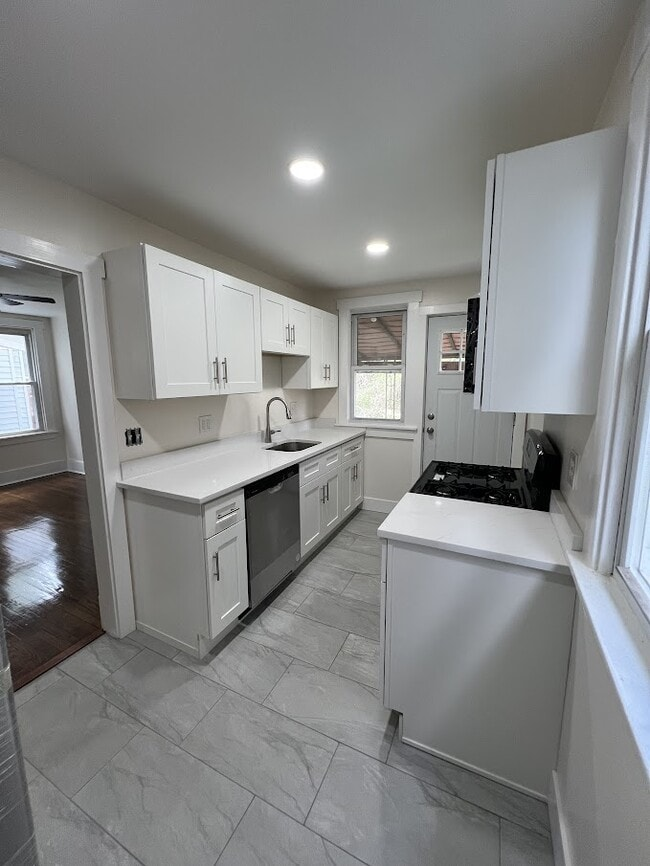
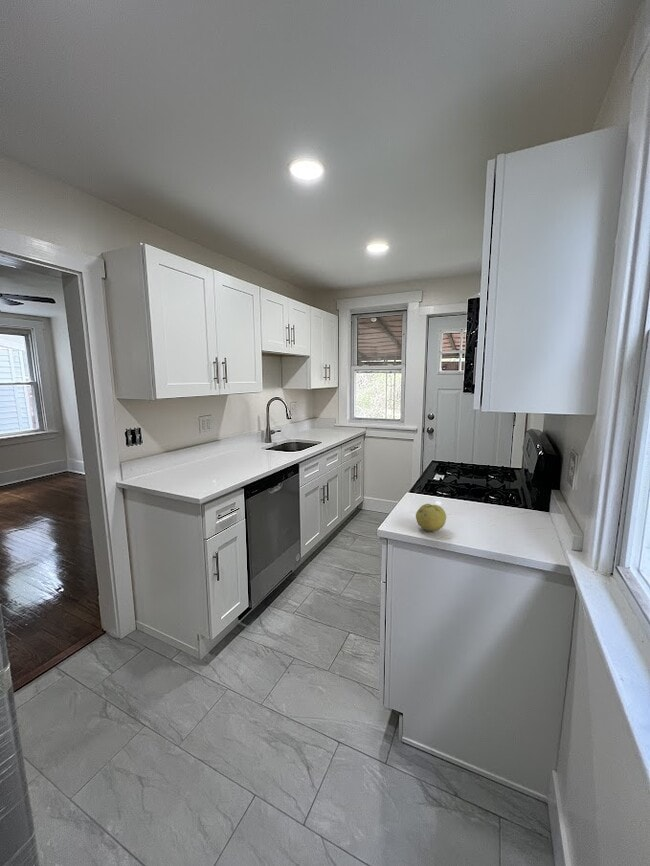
+ fruit [415,503,447,532]
